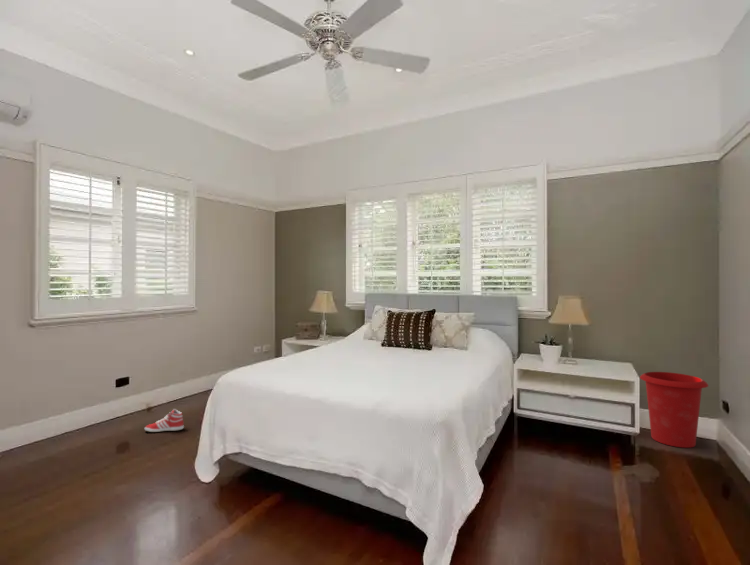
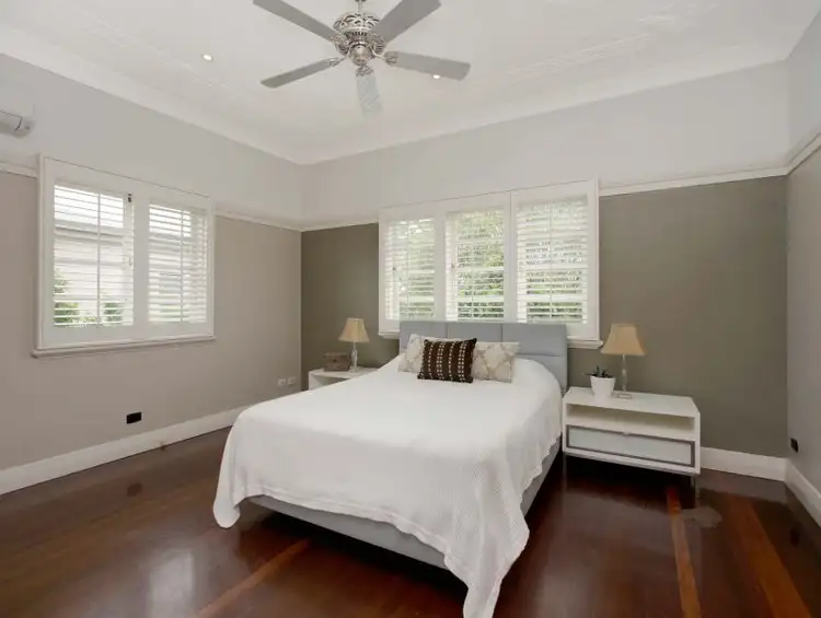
- sneaker [144,408,185,433]
- waste bin [639,371,709,449]
